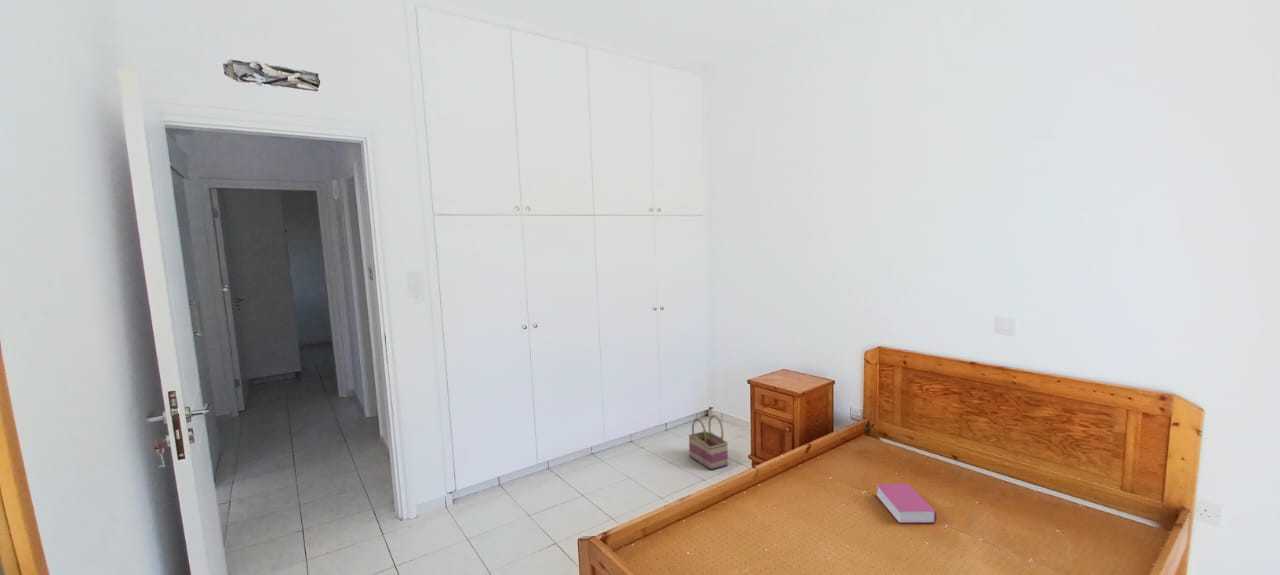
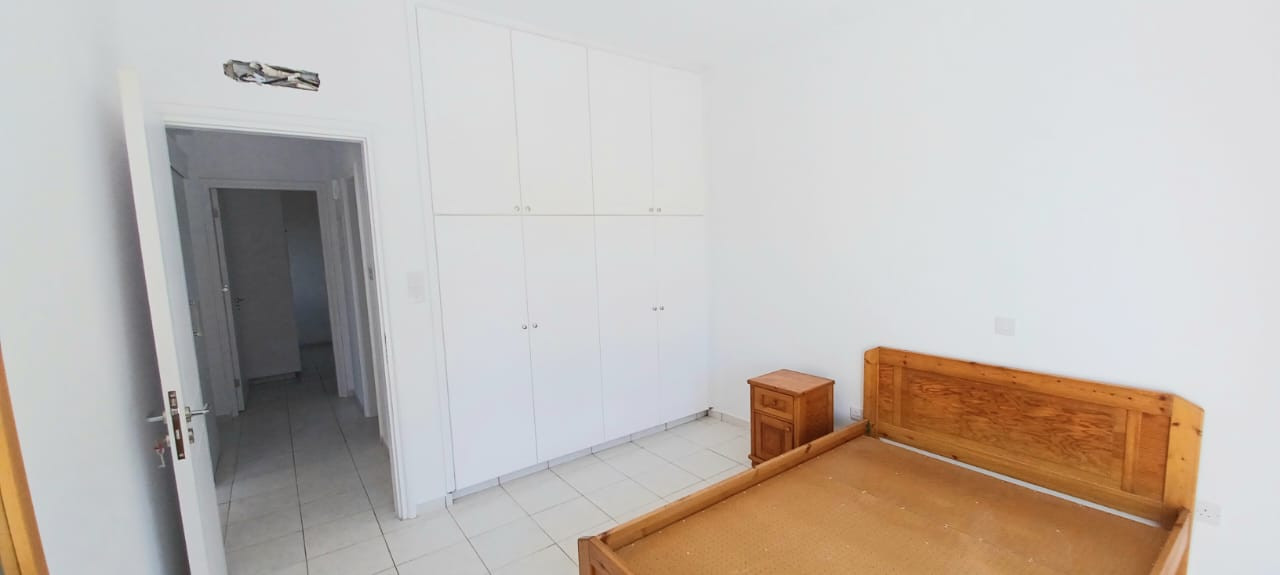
- basket [687,414,729,471]
- book [875,483,938,524]
